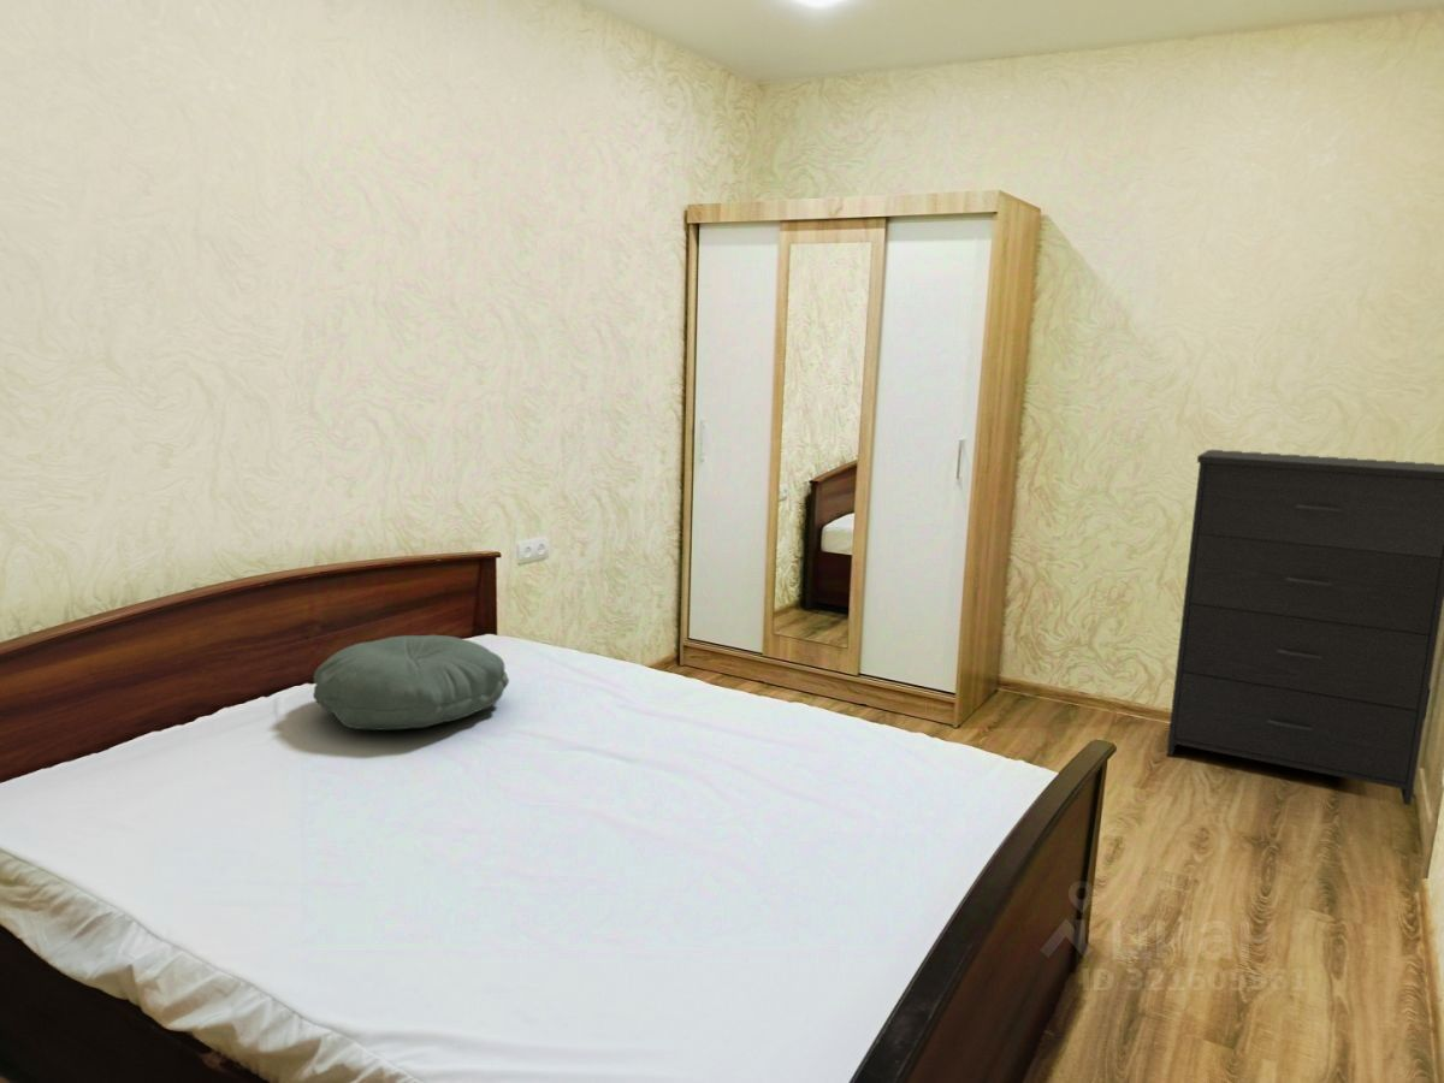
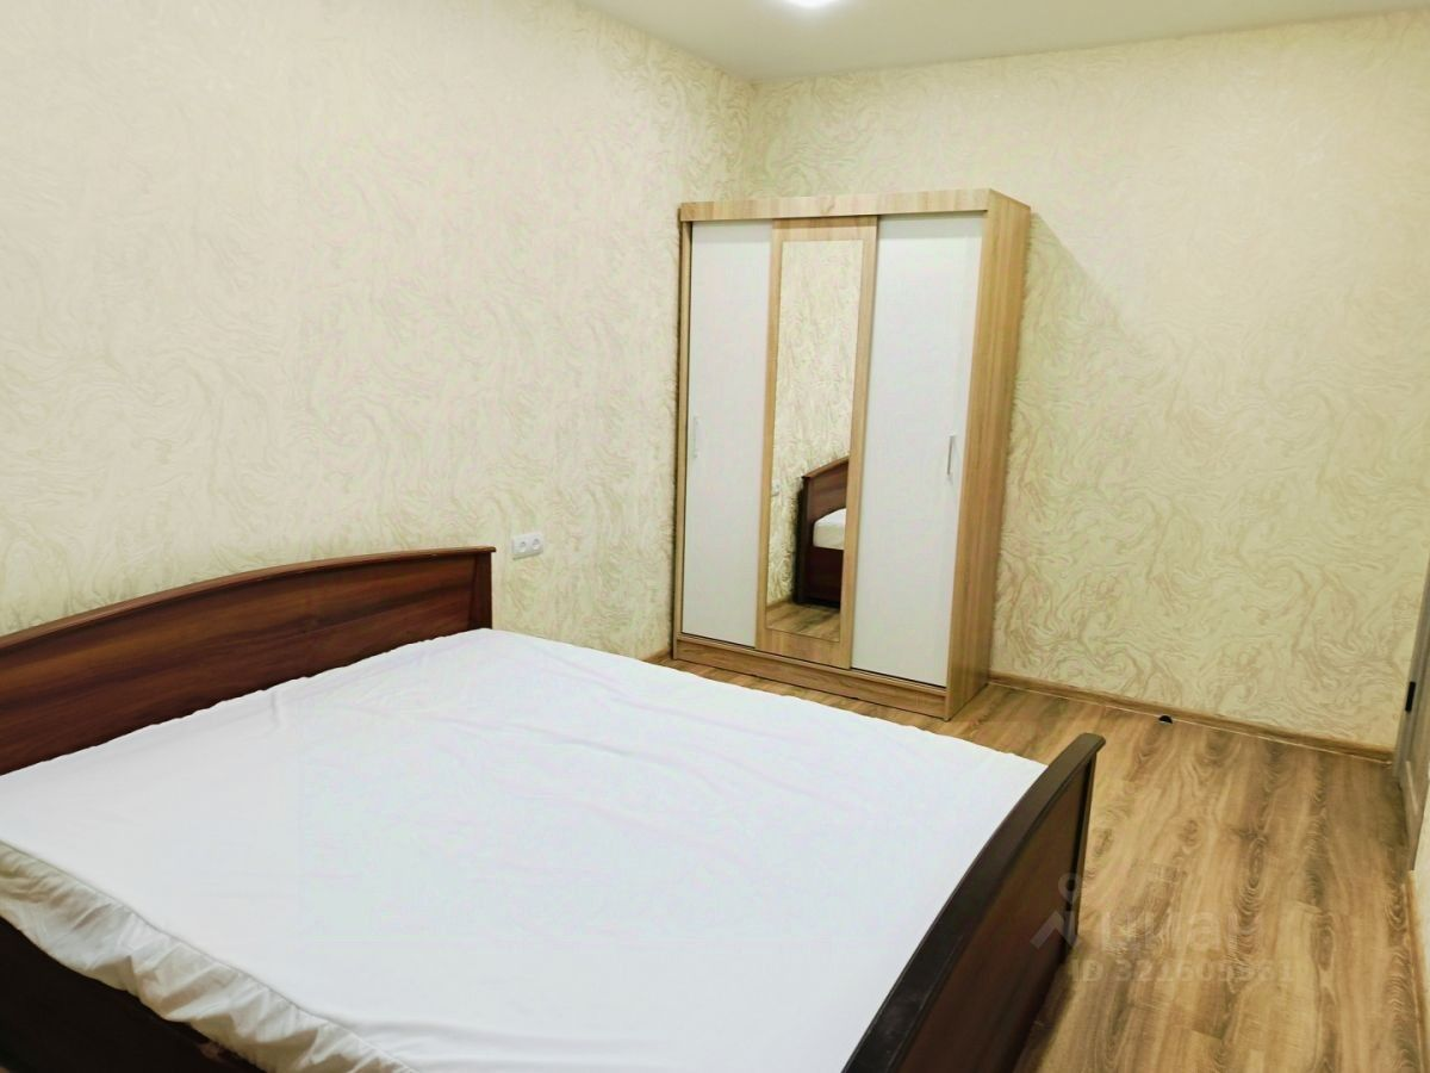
- dresser [1165,449,1444,806]
- pillow [312,634,510,732]
